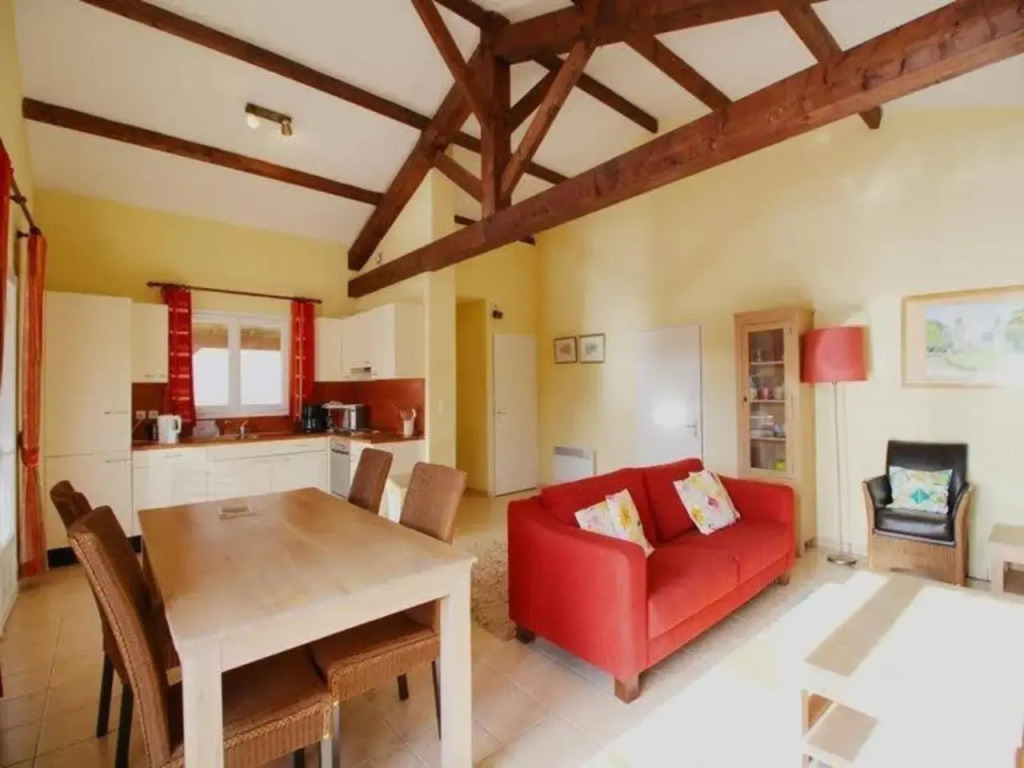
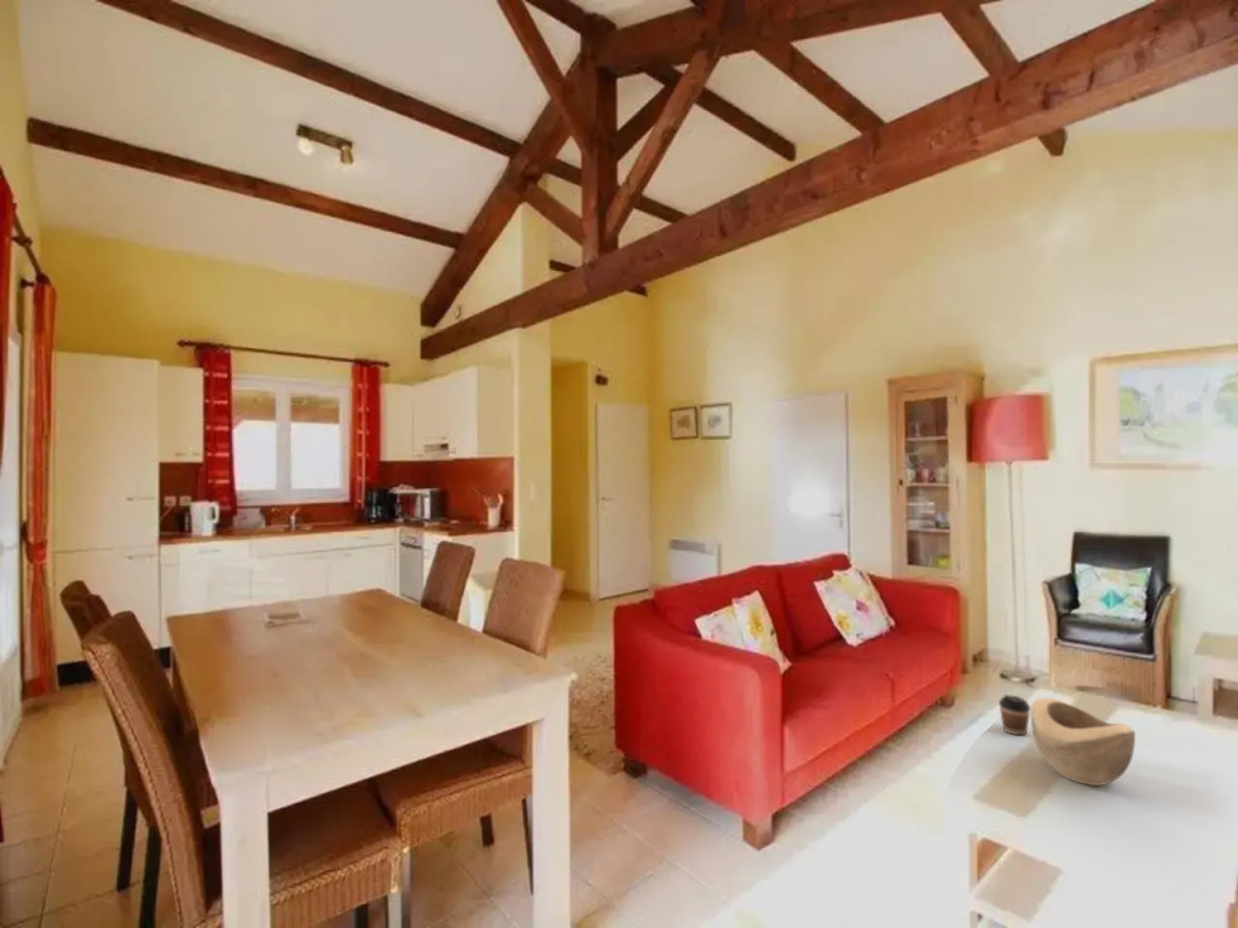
+ coffee cup [997,694,1031,736]
+ decorative bowl [1030,697,1136,787]
